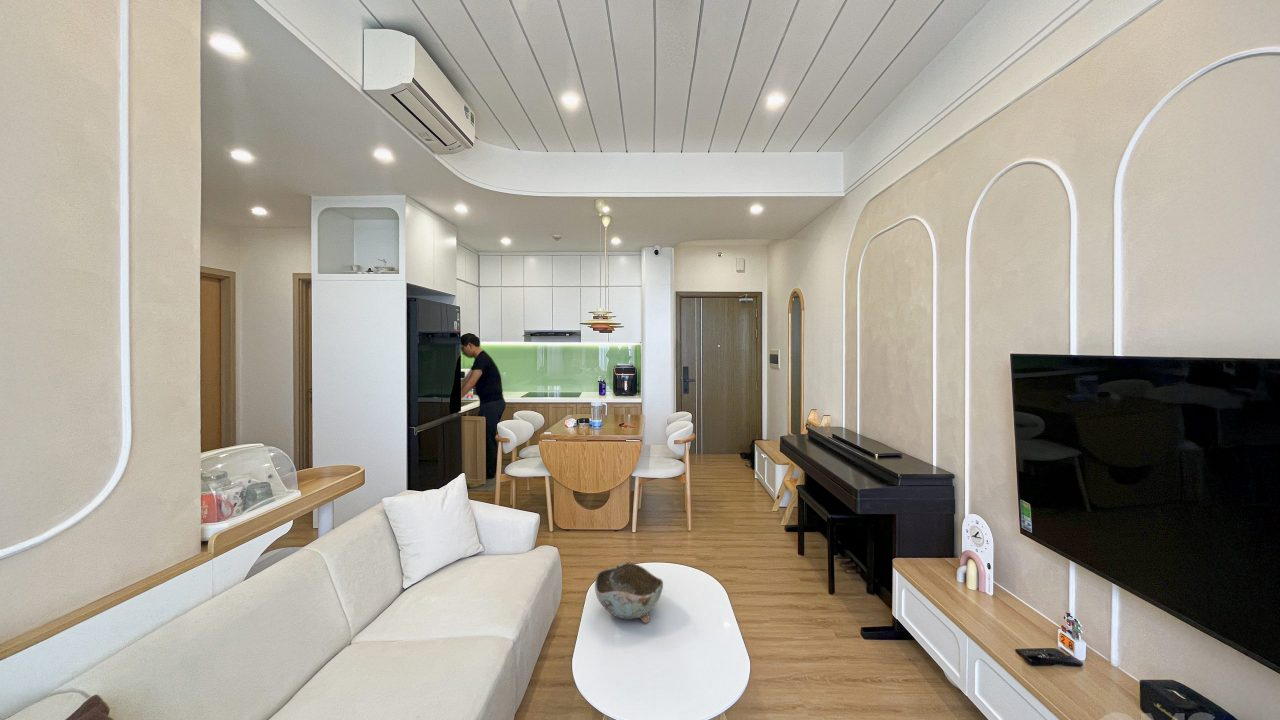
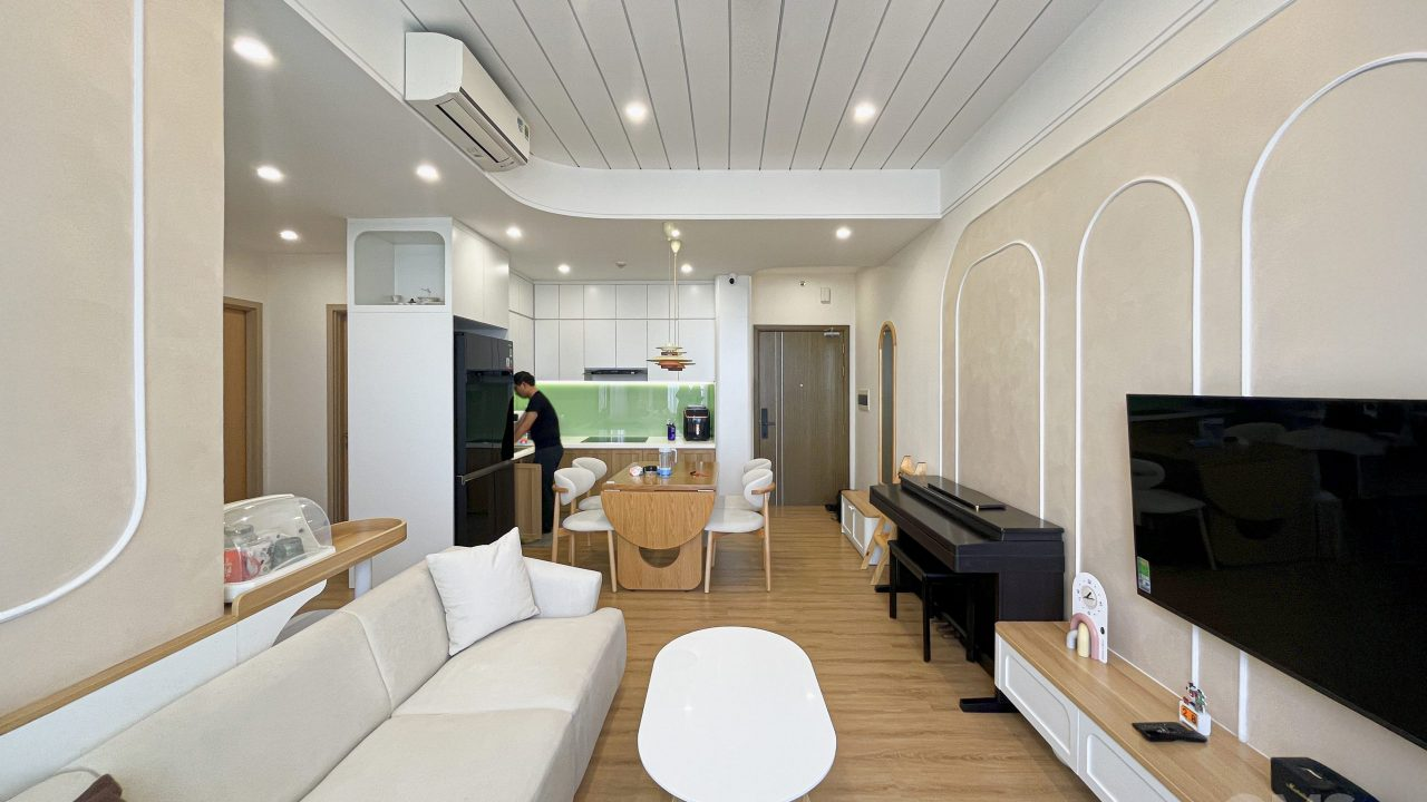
- bowl [594,561,664,624]
